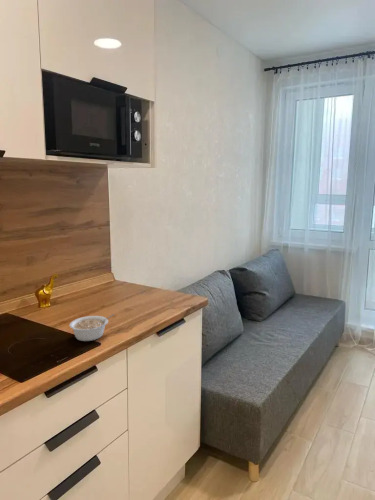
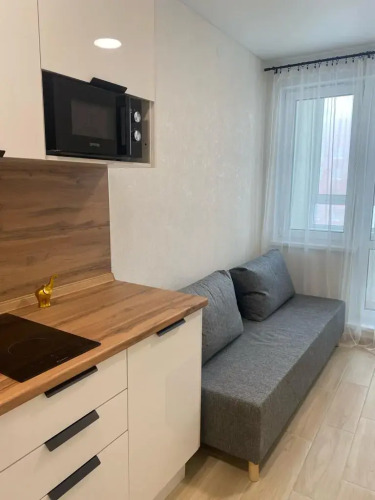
- legume [69,313,116,342]
